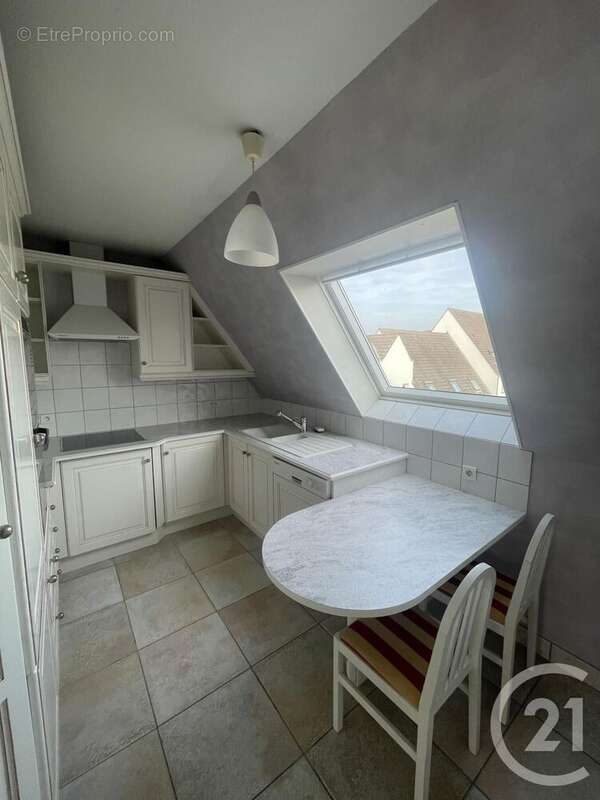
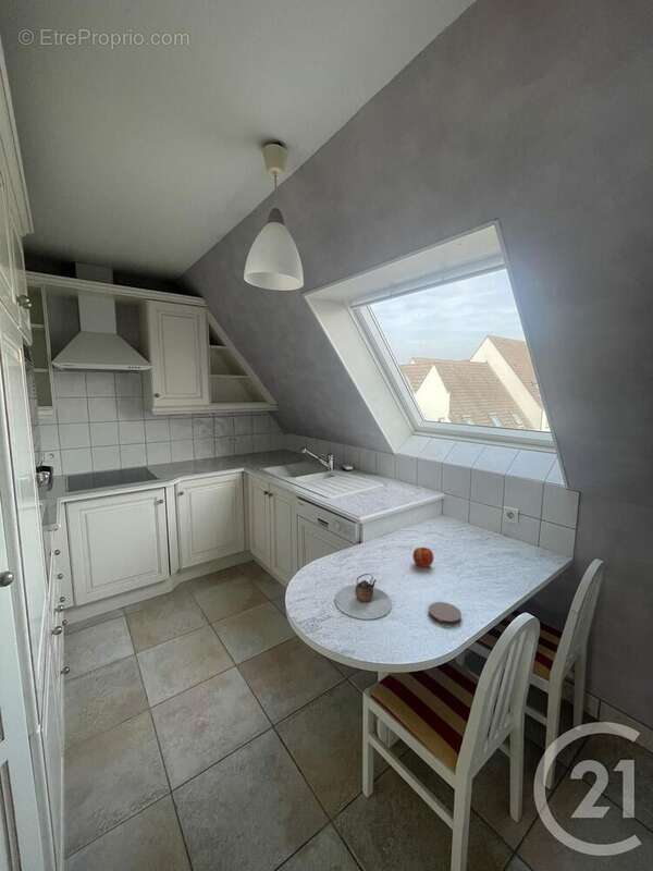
+ coaster [428,601,463,626]
+ fruit [411,547,434,568]
+ teapot [334,573,393,621]
